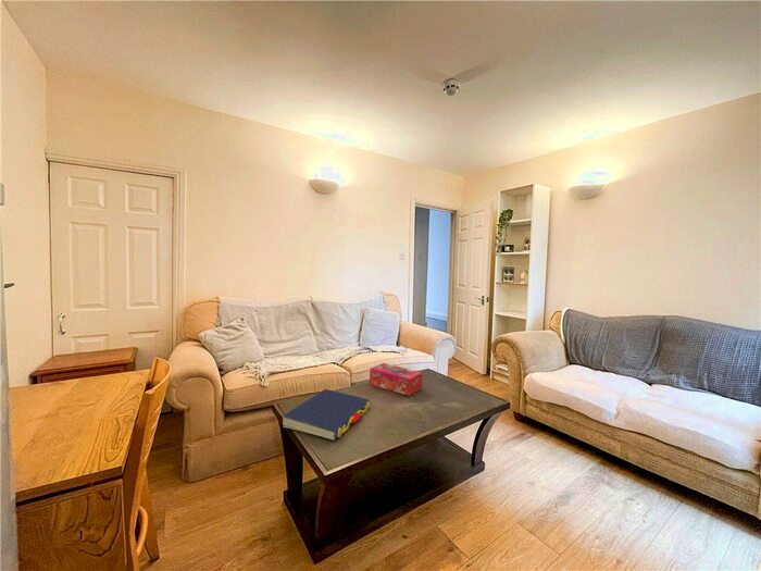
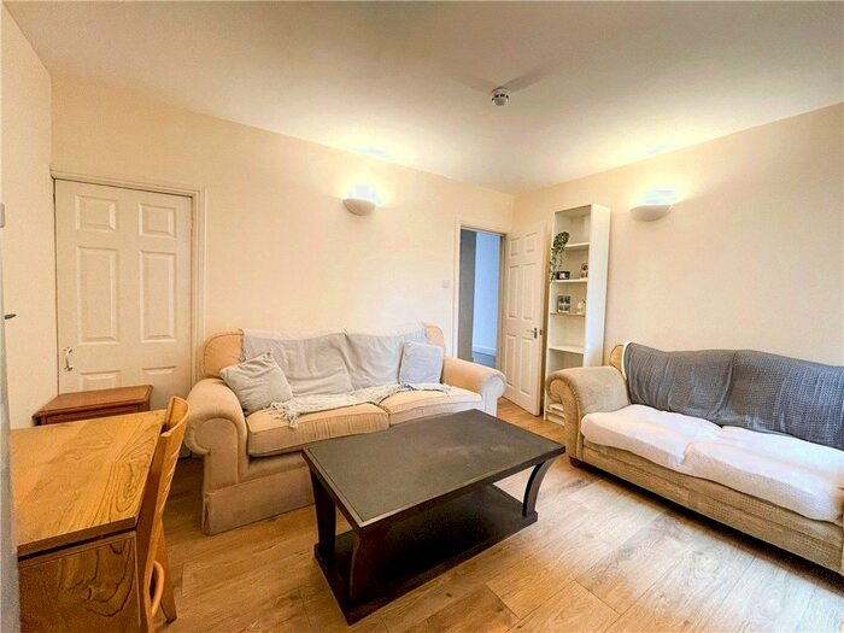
- book [282,388,371,442]
- tissue box [369,362,423,397]
